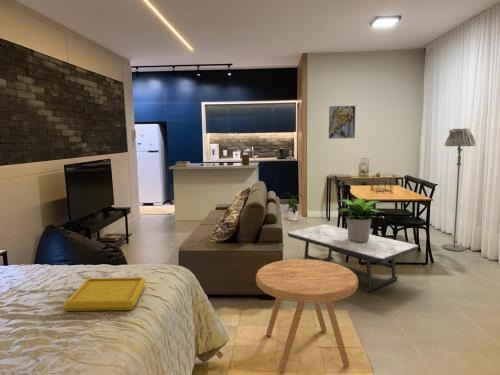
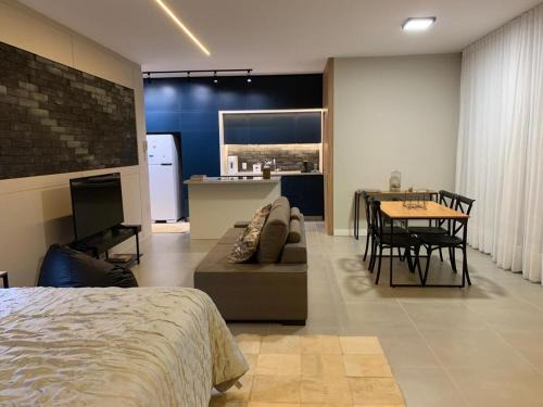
- floor lamp [442,127,477,252]
- serving tray [63,276,147,312]
- house plant [282,191,304,222]
- potted plant [336,197,386,242]
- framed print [327,105,357,140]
- coffee table [286,223,420,293]
- side table [255,258,359,374]
